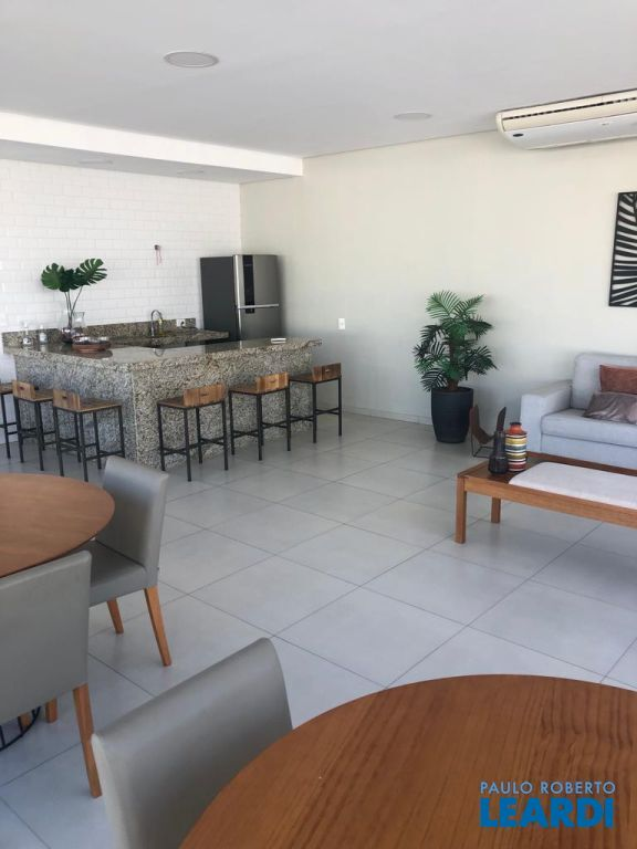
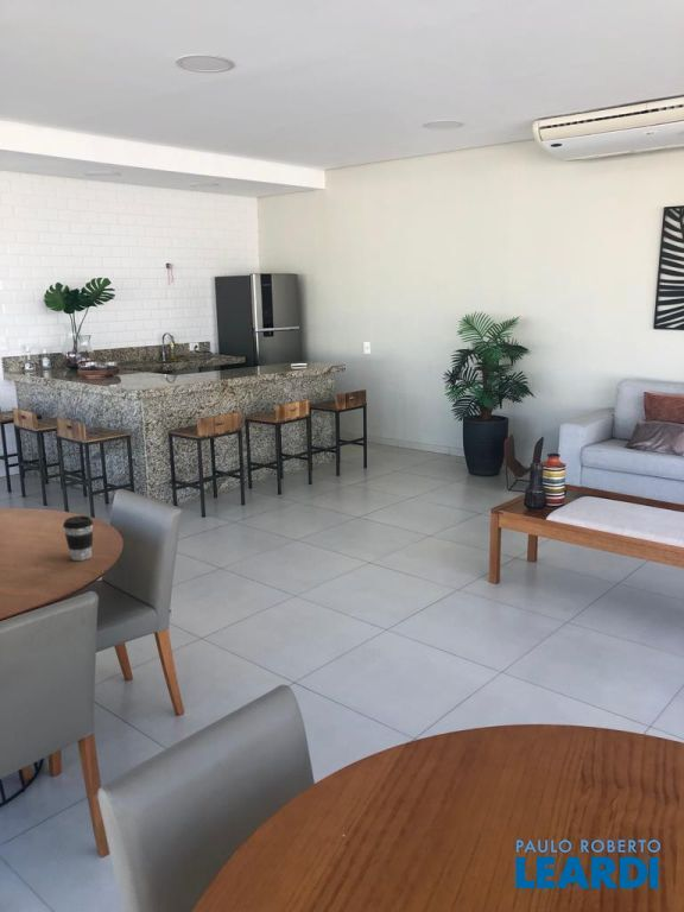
+ coffee cup [62,515,94,562]
